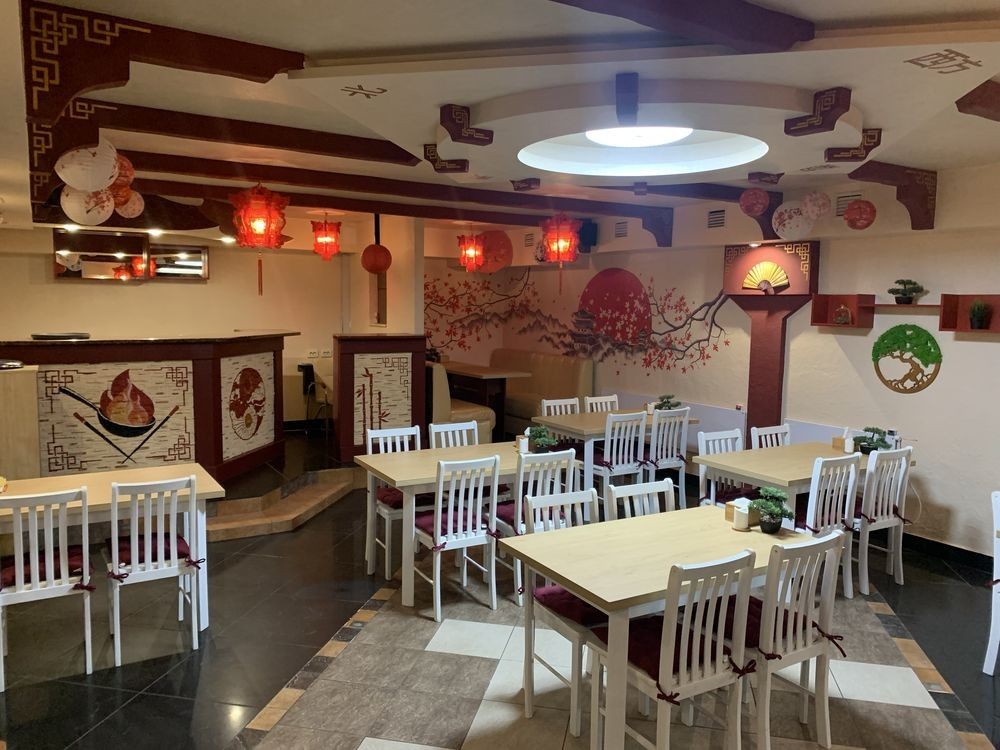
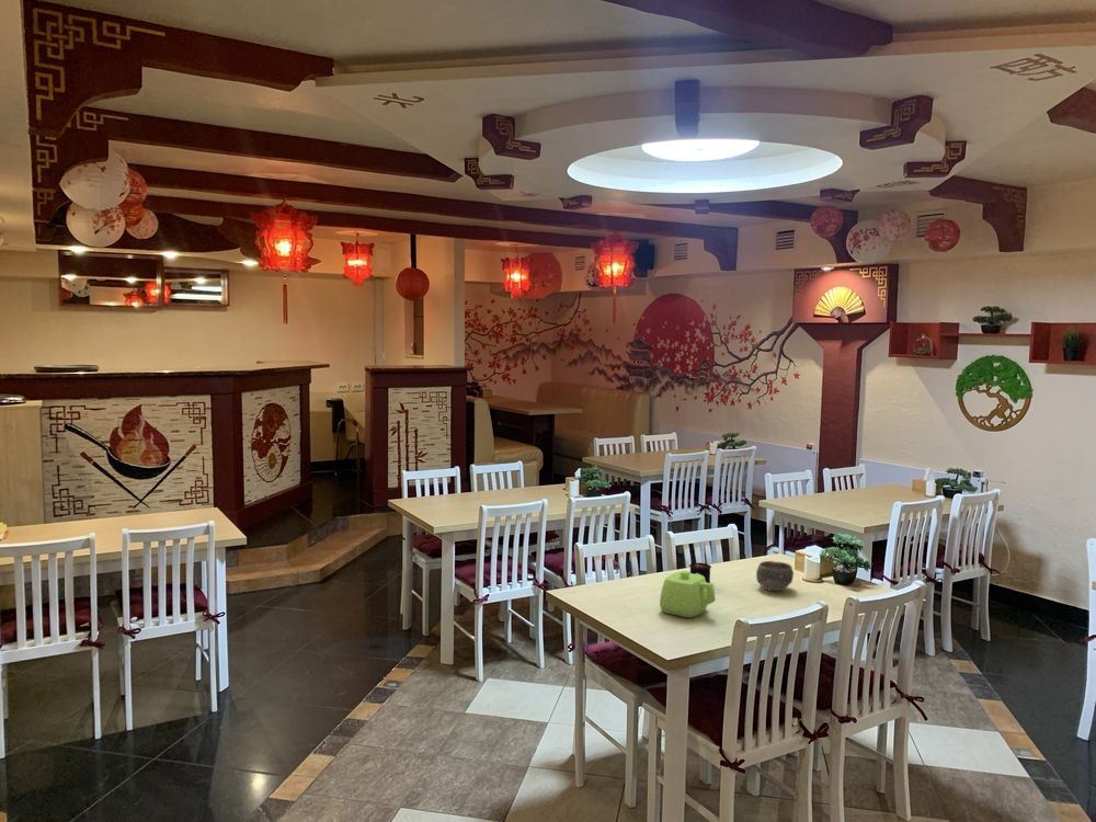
+ bowl [755,560,795,592]
+ teapot [659,570,717,618]
+ candle [688,556,712,583]
